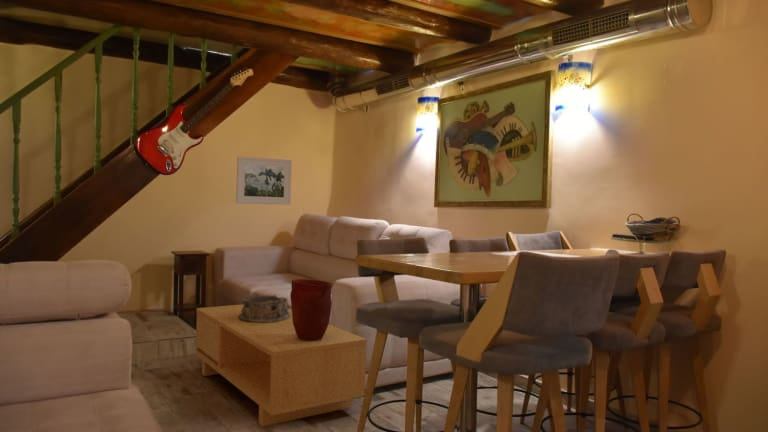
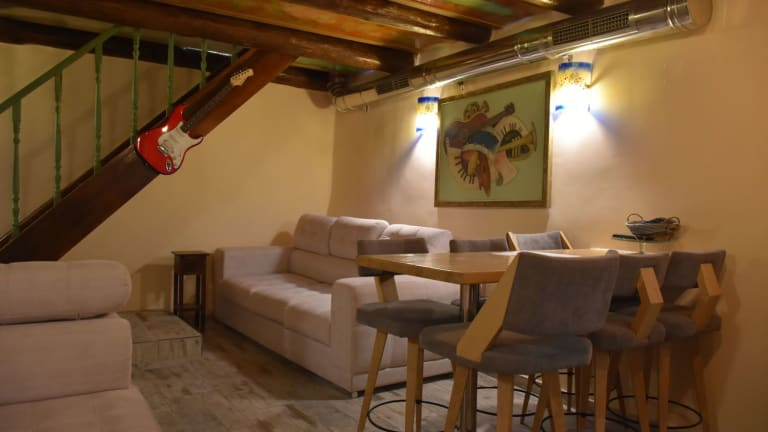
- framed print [235,156,293,206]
- coffee table [195,304,368,428]
- vase [289,278,333,340]
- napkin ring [238,293,291,323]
